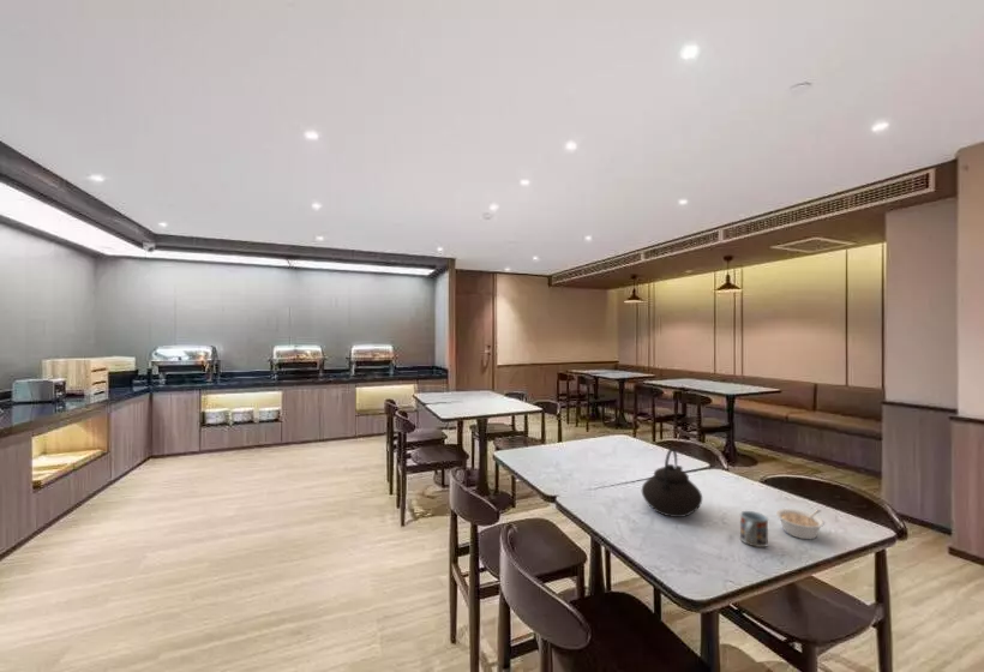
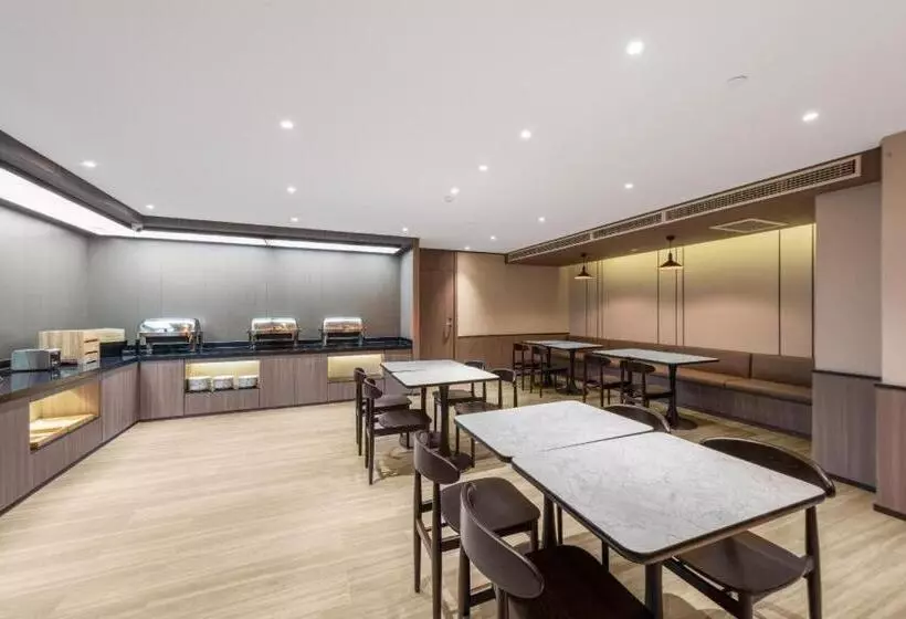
- teapot [641,446,703,518]
- cup [739,510,769,548]
- legume [775,508,826,540]
